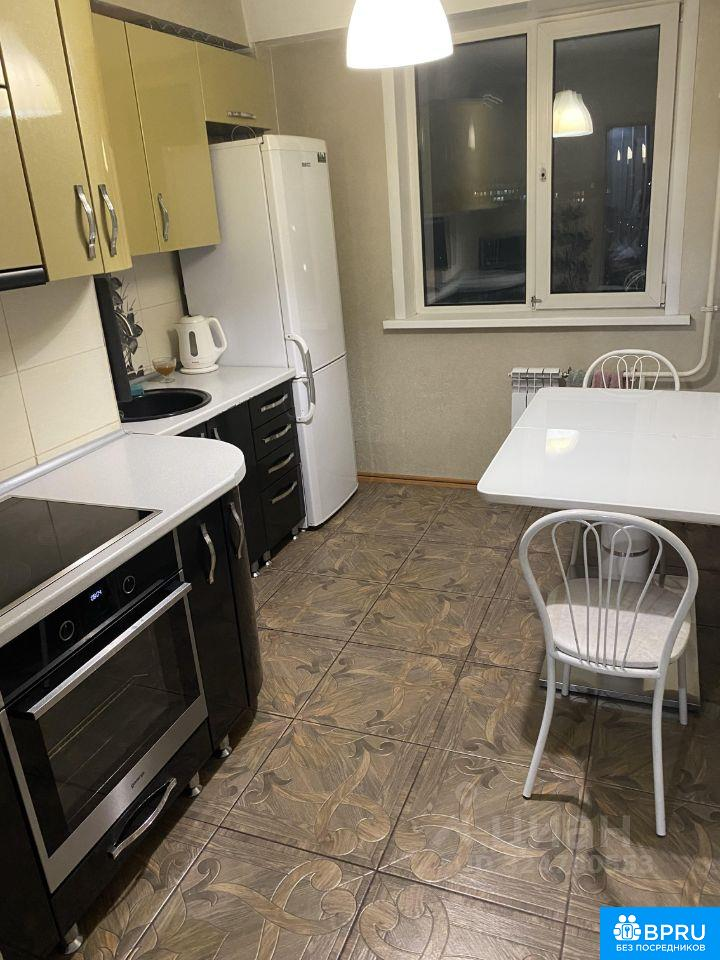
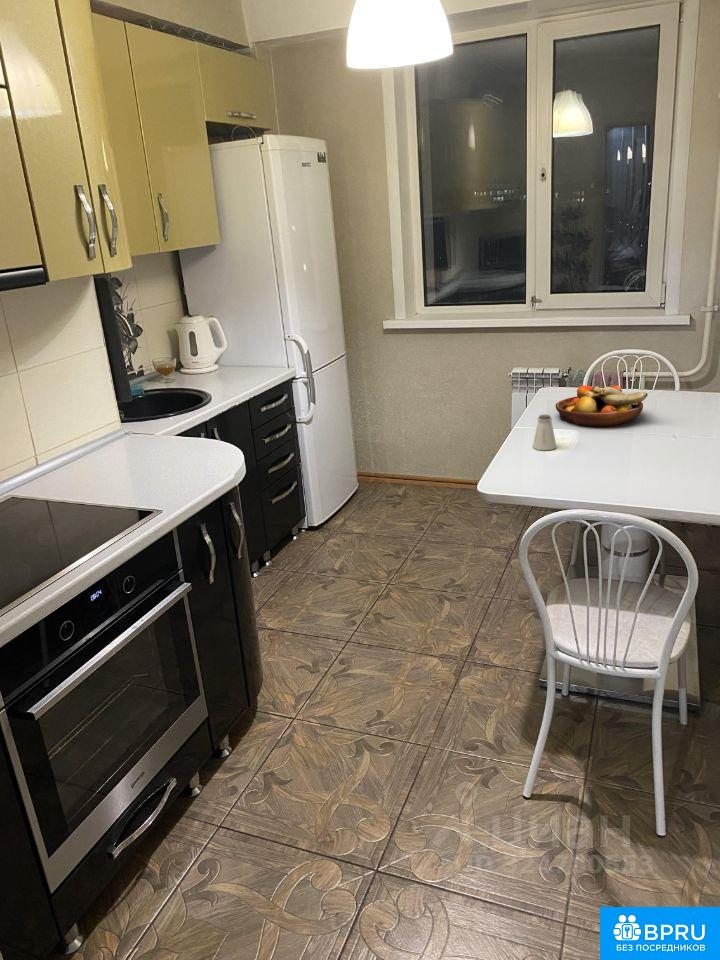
+ fruit bowl [555,384,649,427]
+ saltshaker [532,414,558,451]
